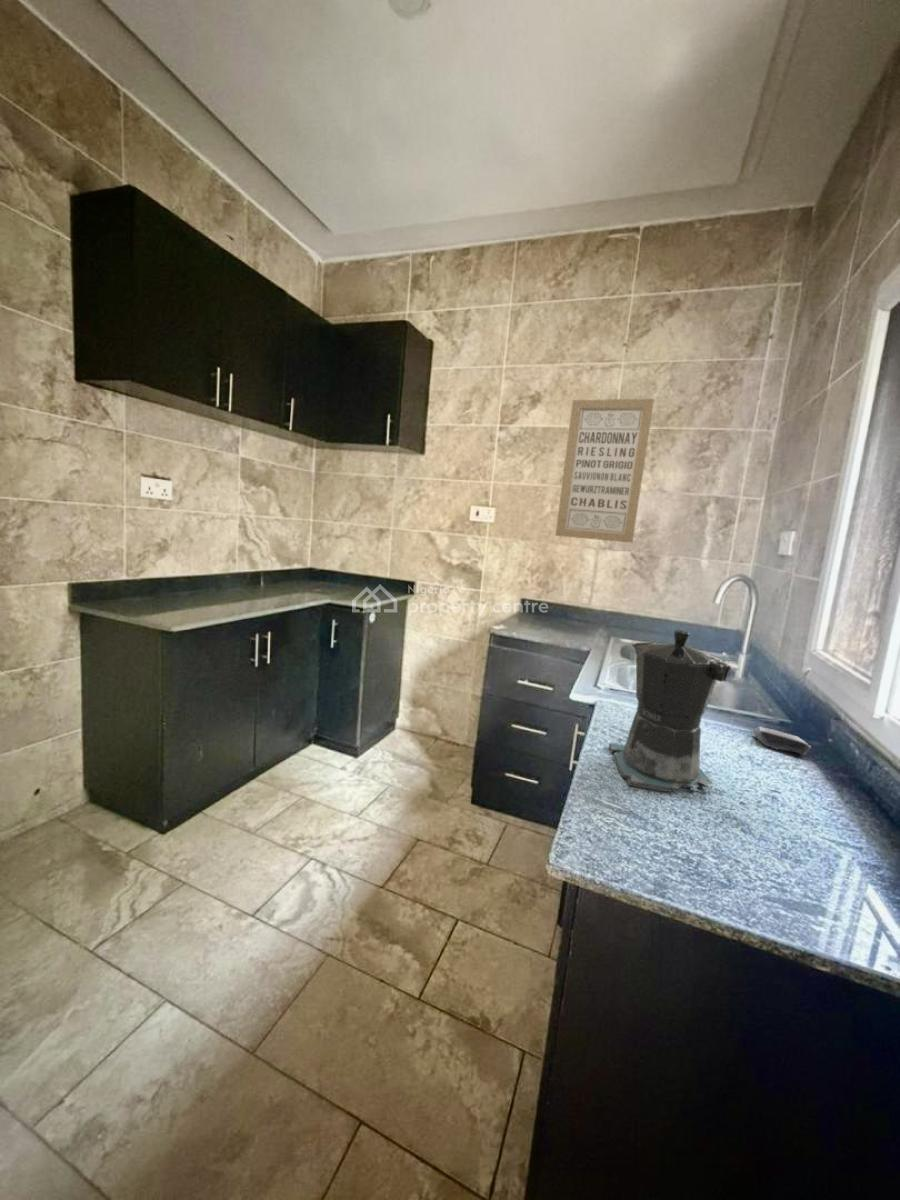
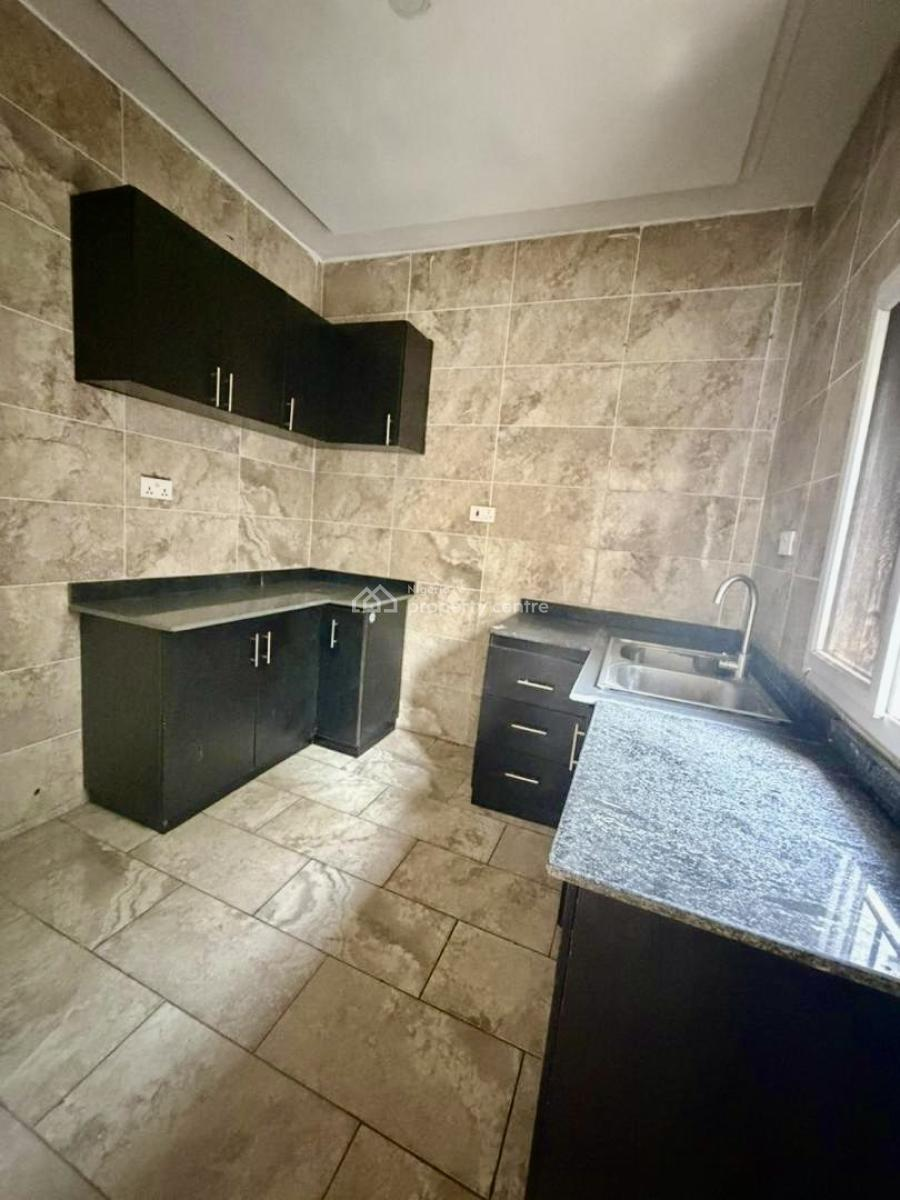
- coffee maker [607,629,732,794]
- sponge [752,725,812,756]
- wall art [554,398,655,544]
